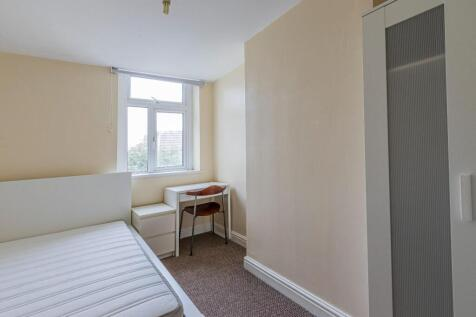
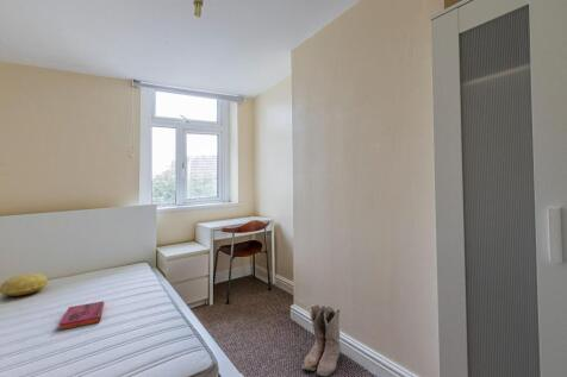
+ boots [300,303,342,377]
+ cushion [0,272,49,297]
+ hardback book [58,300,106,331]
